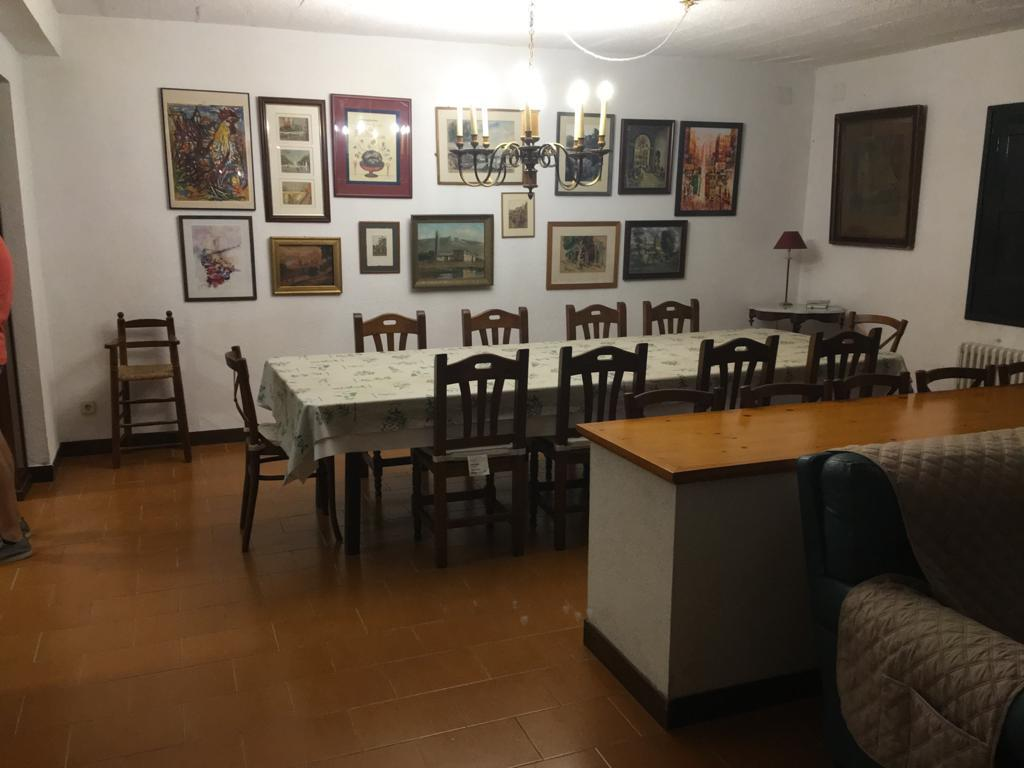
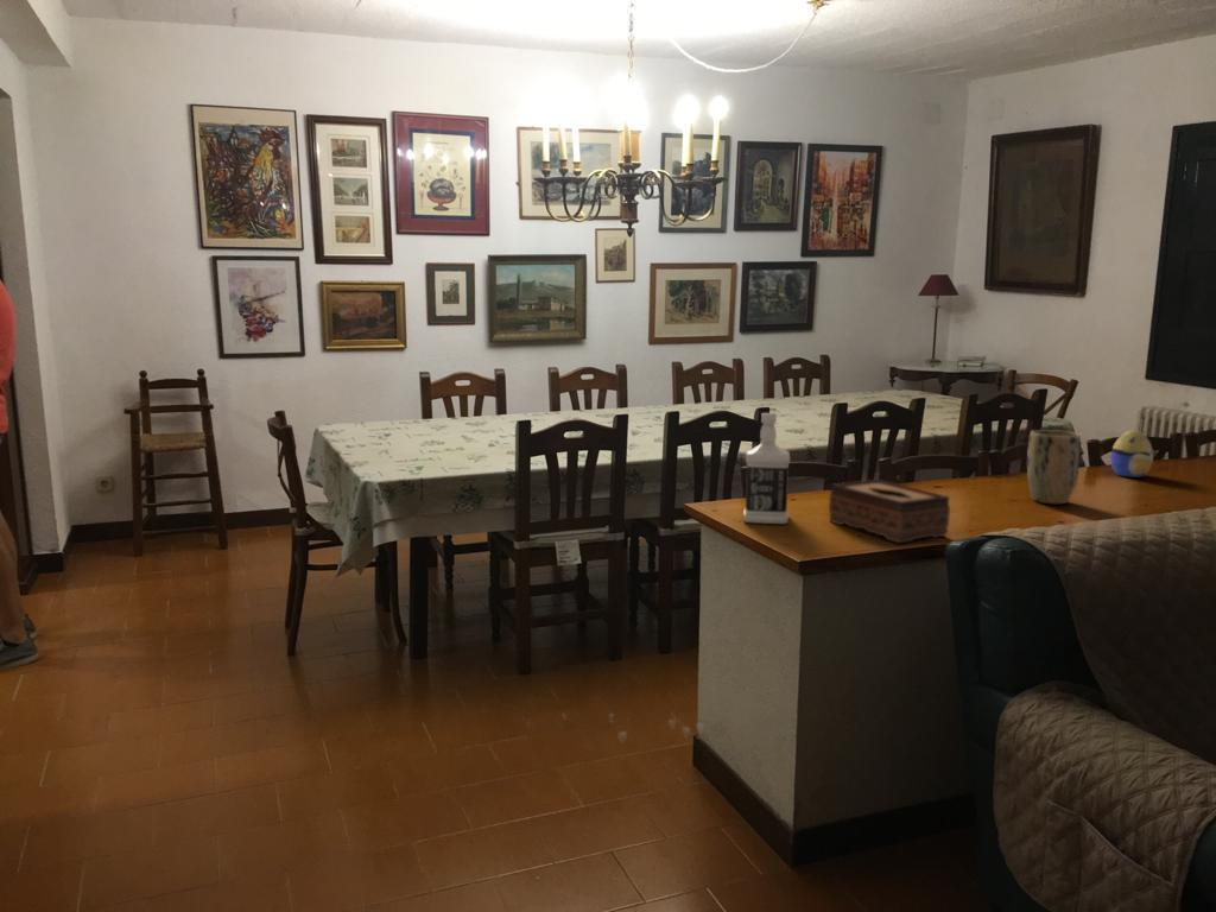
+ plant pot [1026,429,1082,505]
+ tissue box [828,479,951,544]
+ decorative egg [1109,429,1154,479]
+ bottle [742,412,791,525]
